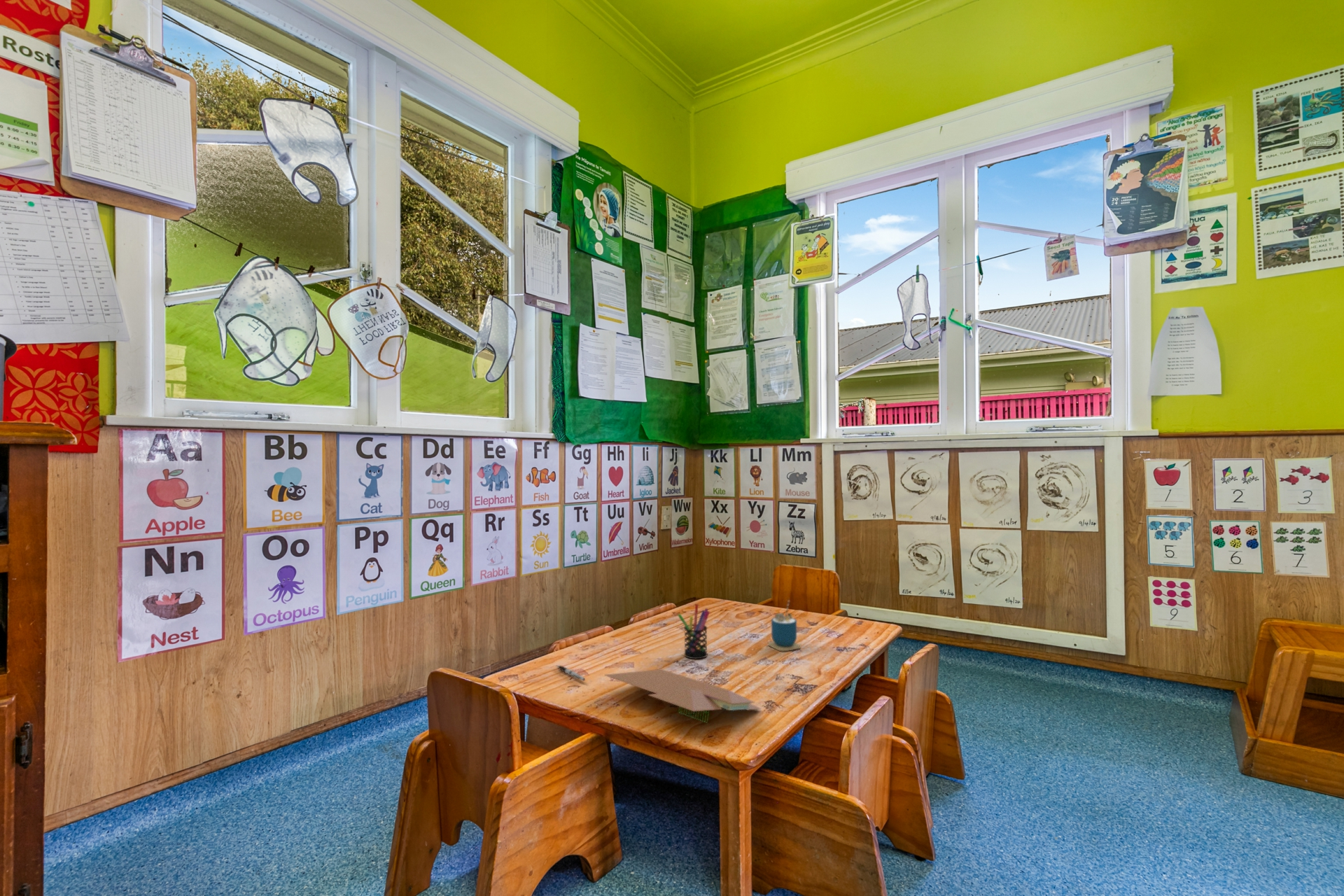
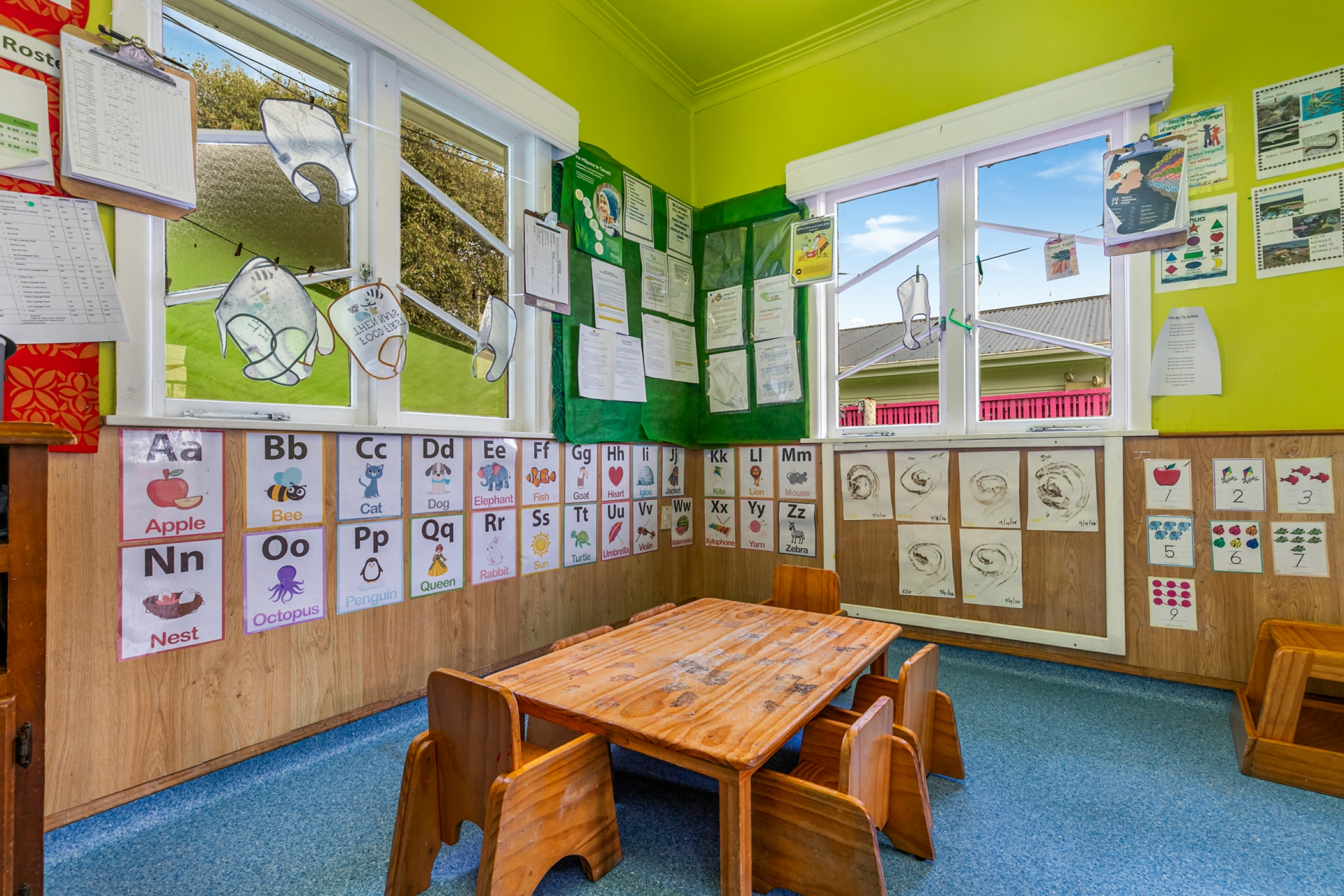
- pen holder [677,603,710,659]
- cup [767,599,802,652]
- paper sheet [603,668,762,724]
- pen [556,664,586,682]
